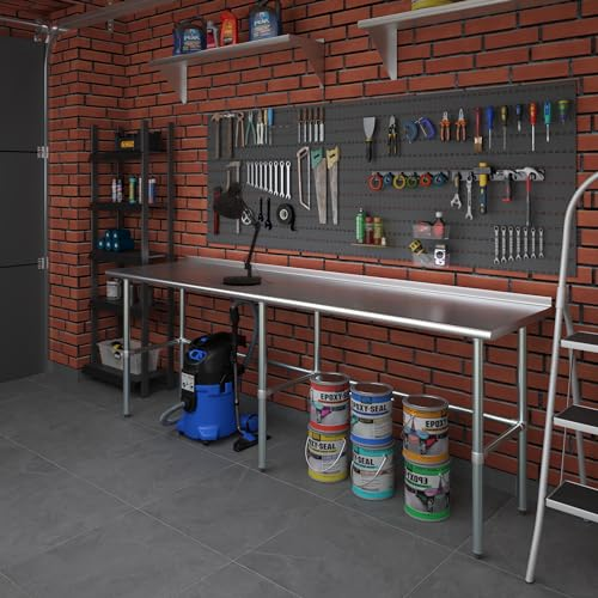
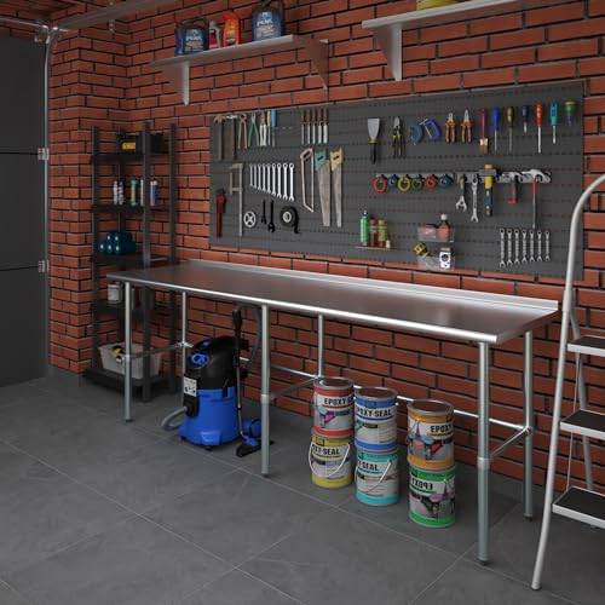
- desk lamp [210,181,273,285]
